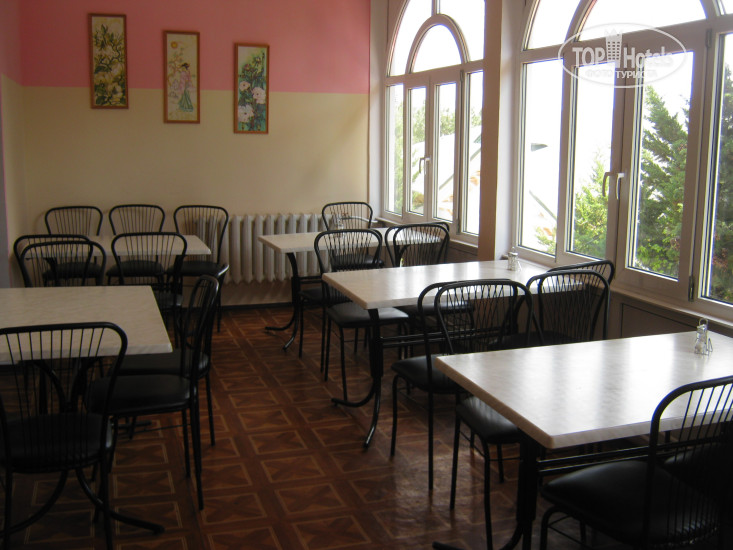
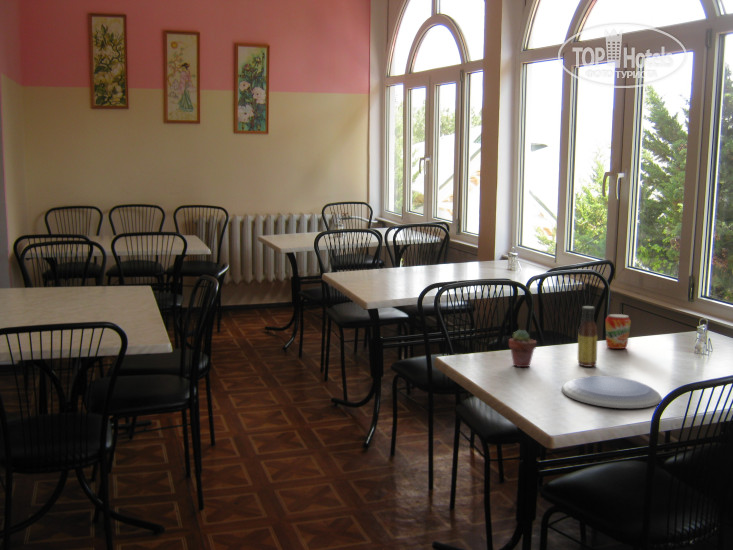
+ beverage can [605,313,632,350]
+ sauce bottle [577,305,599,368]
+ plate [561,375,662,409]
+ potted succulent [508,329,537,368]
